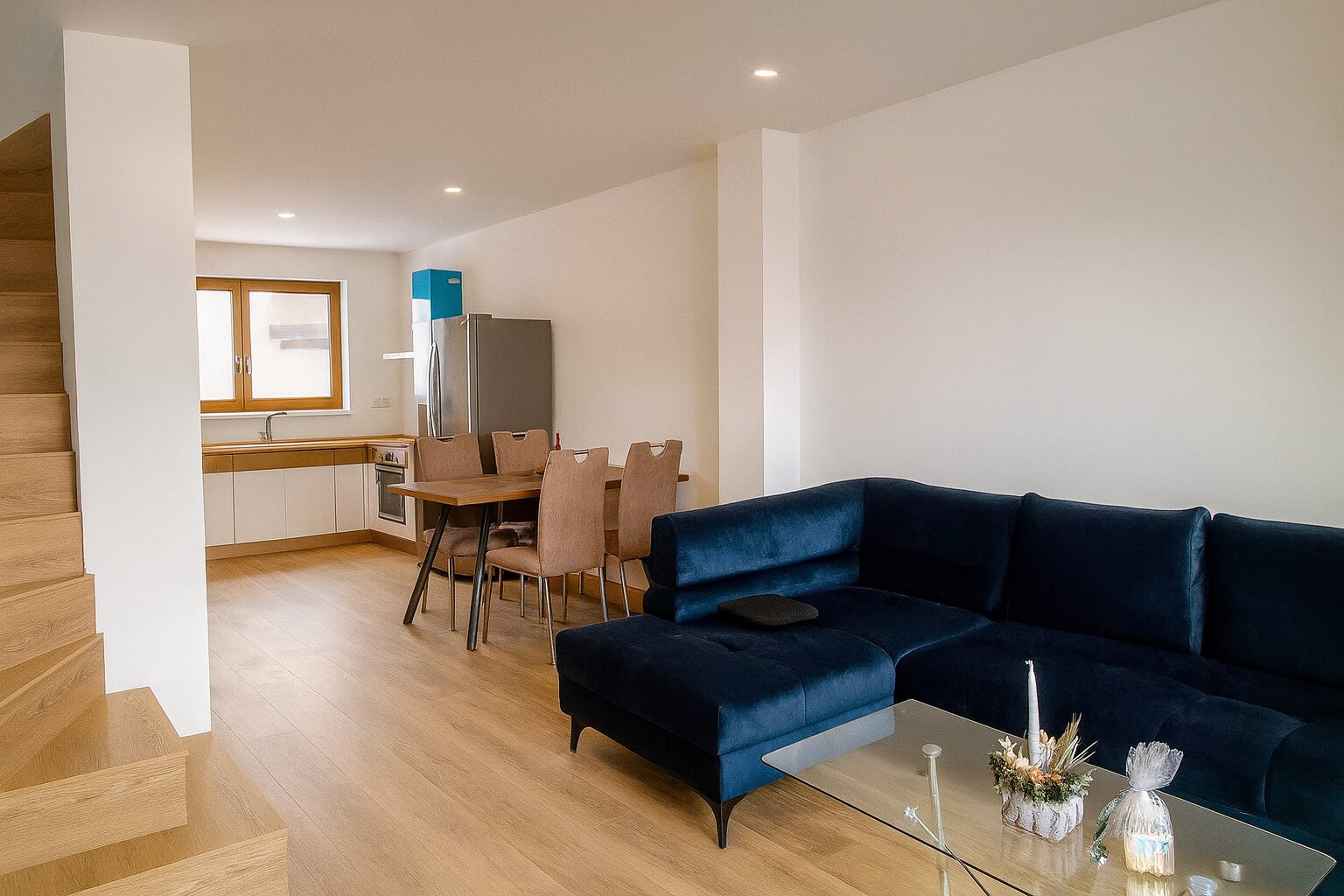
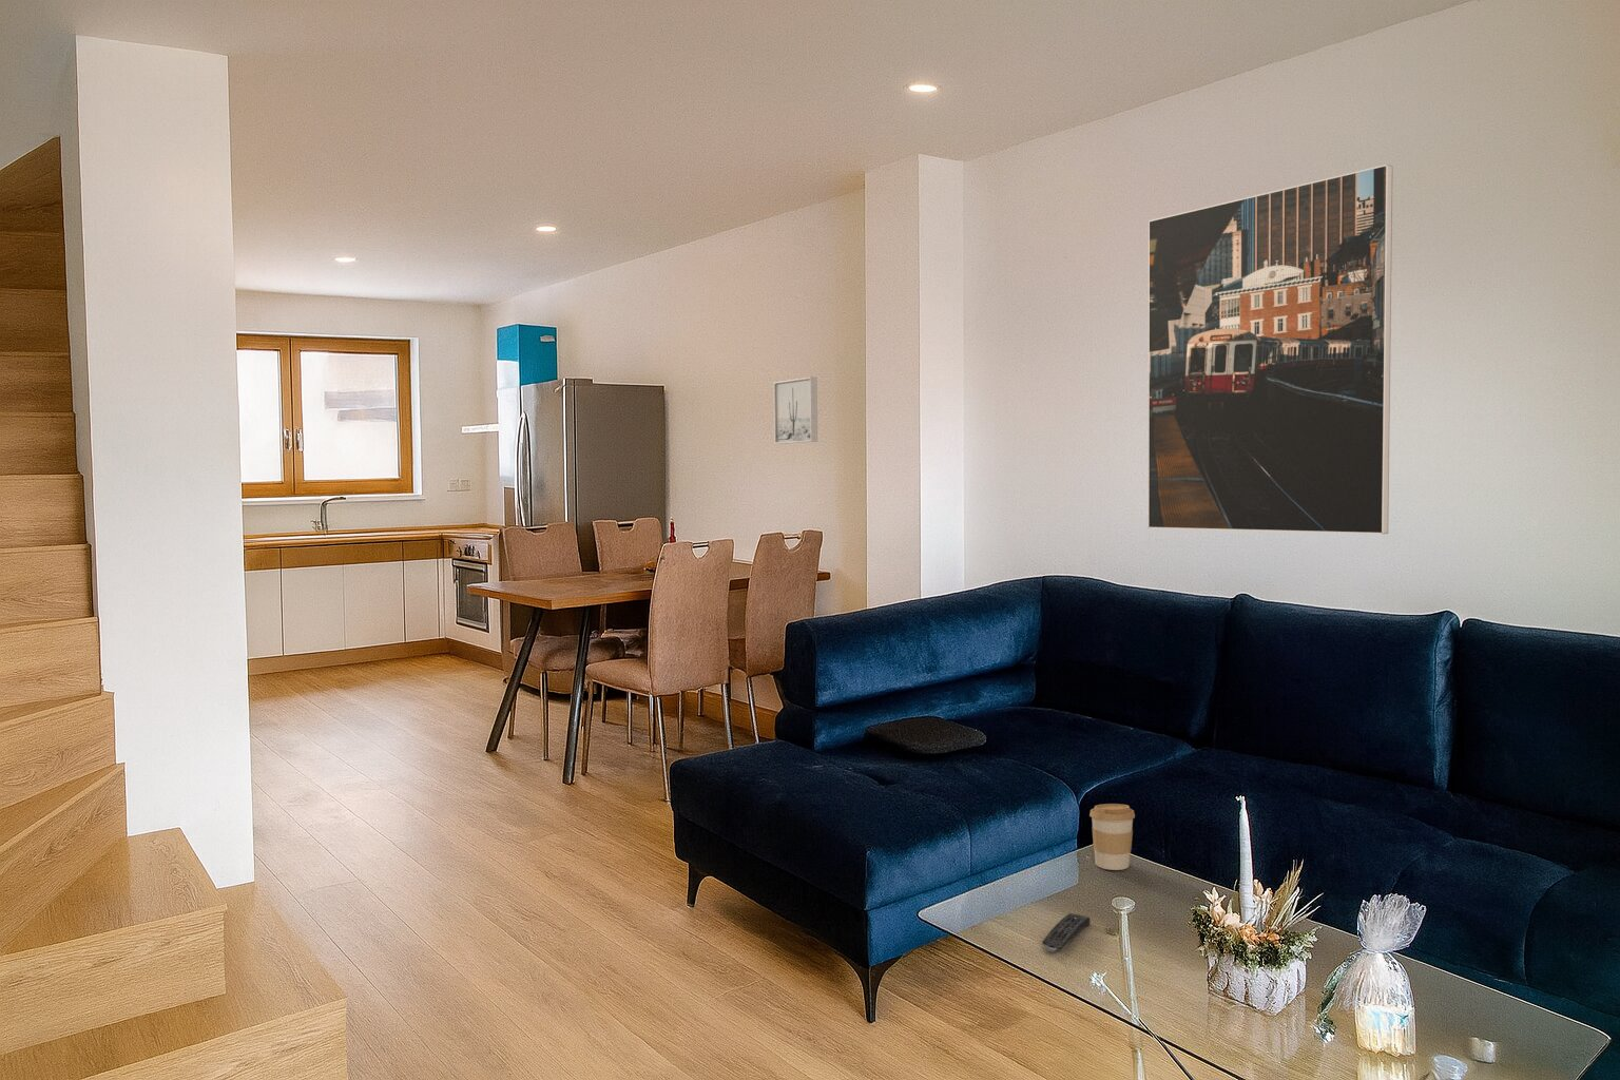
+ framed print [1146,164,1393,535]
+ remote control [1041,912,1092,953]
+ coffee cup [1088,803,1135,871]
+ wall art [773,375,818,445]
